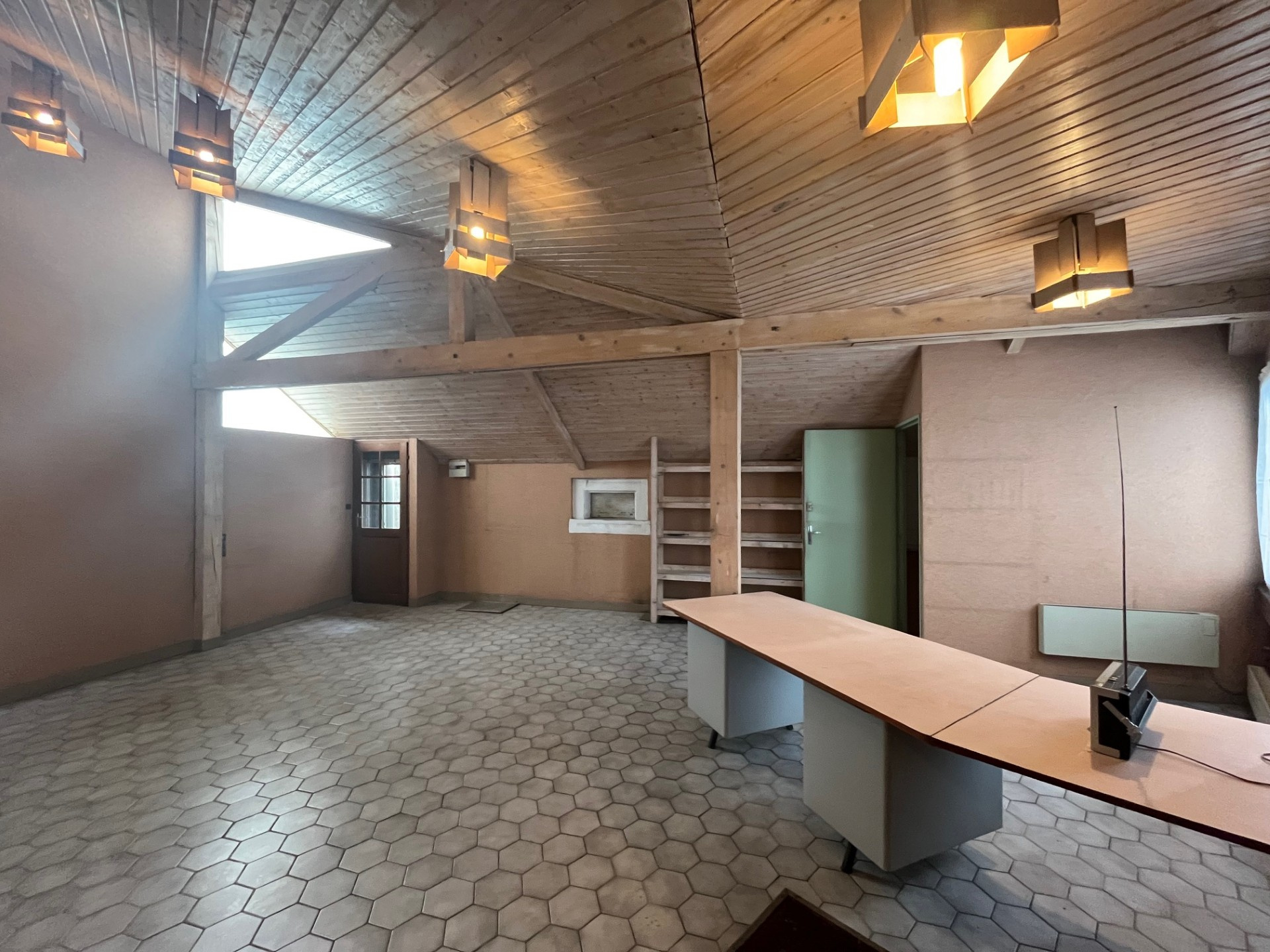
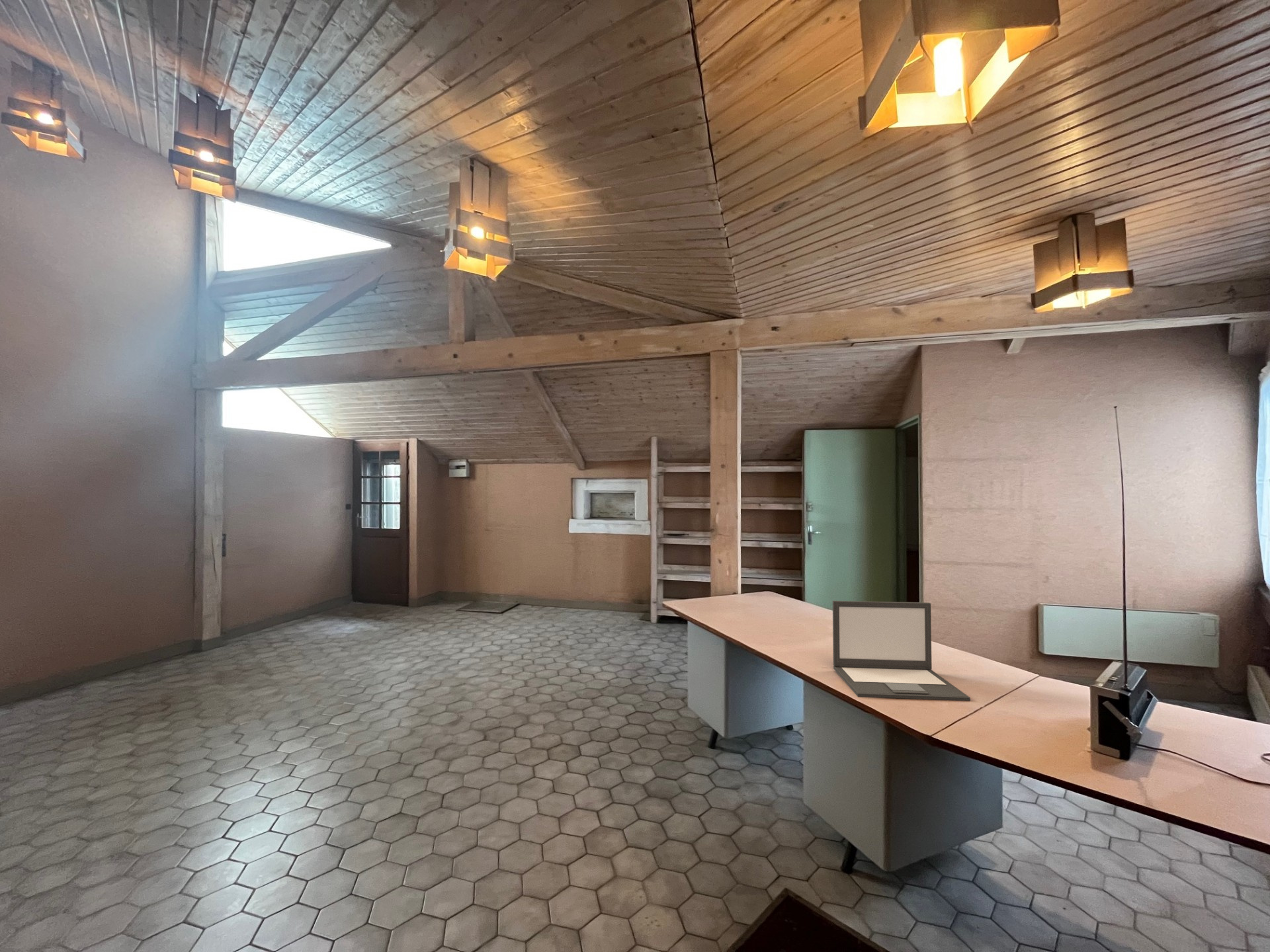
+ laptop [832,600,971,701]
